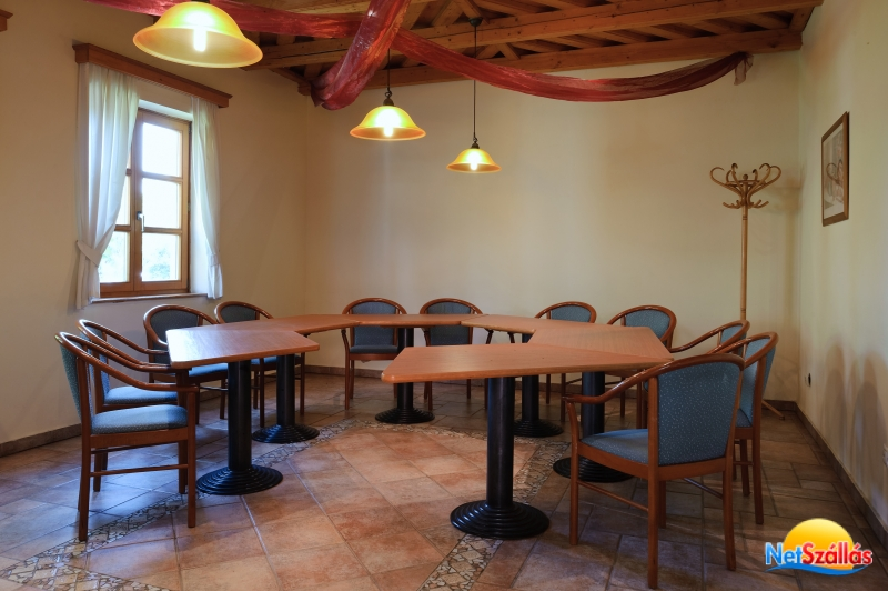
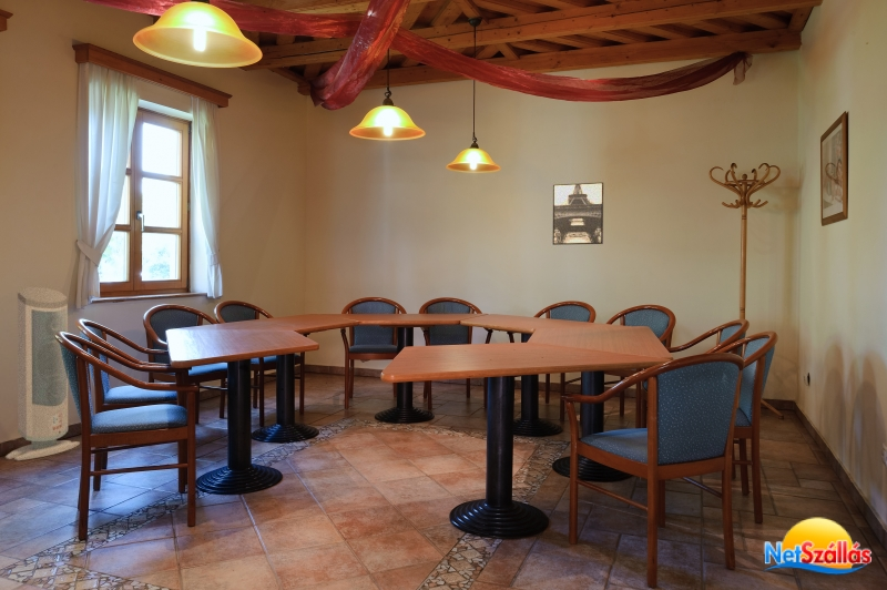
+ wall art [552,181,604,246]
+ air purifier [4,286,81,461]
